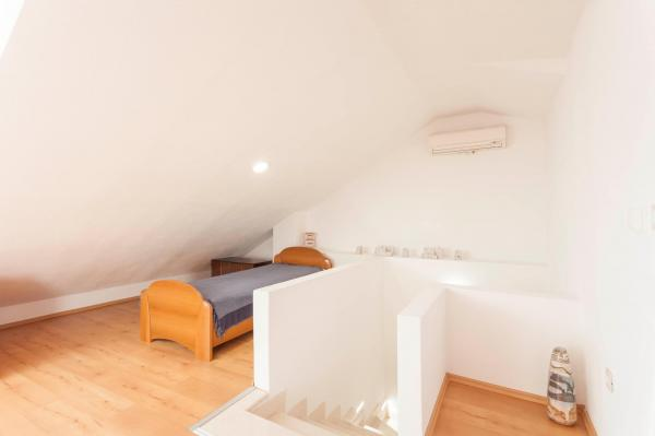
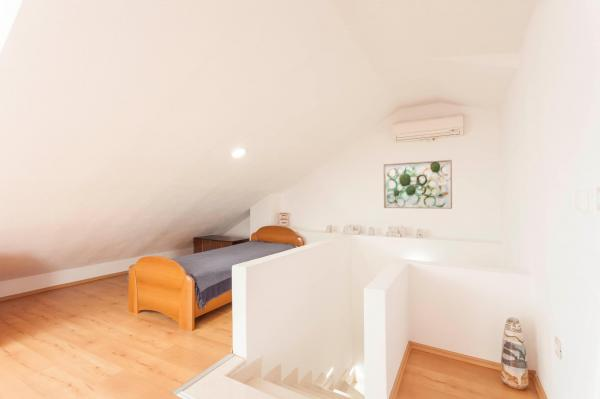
+ wall art [383,159,453,210]
